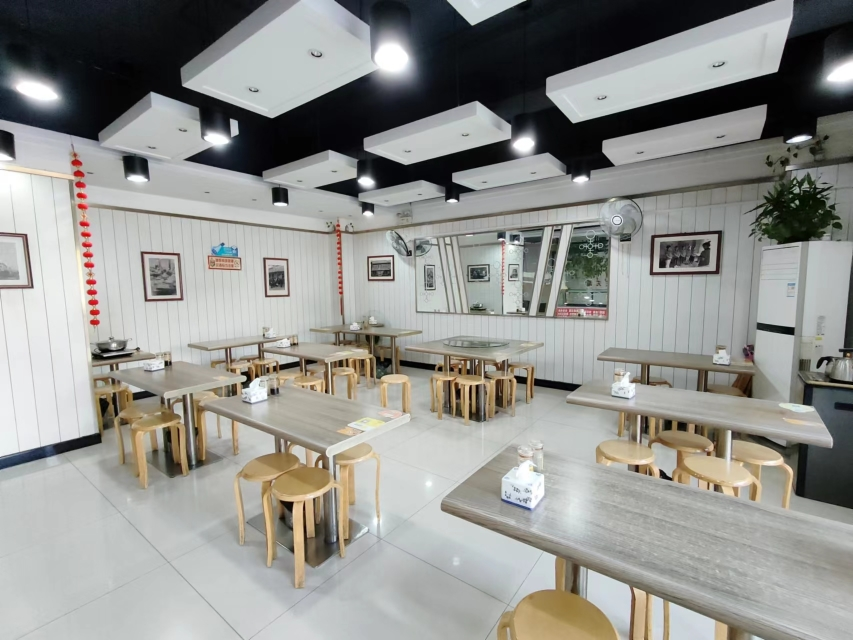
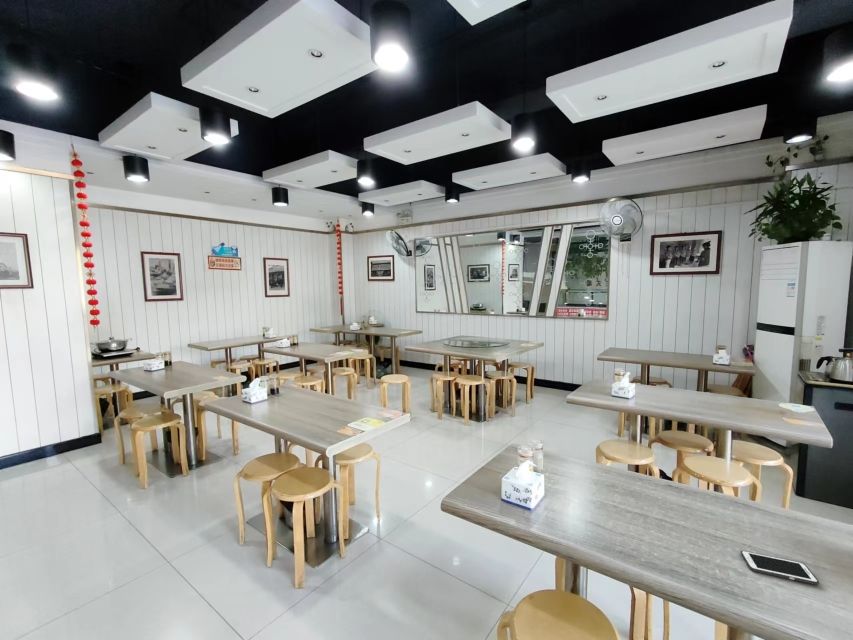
+ cell phone [740,550,820,586]
